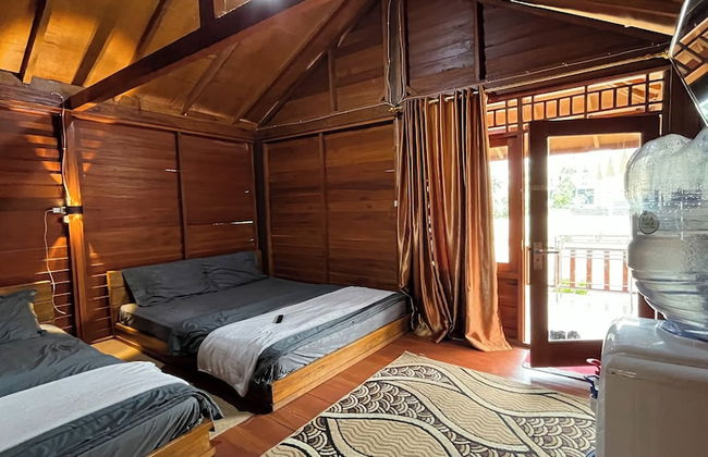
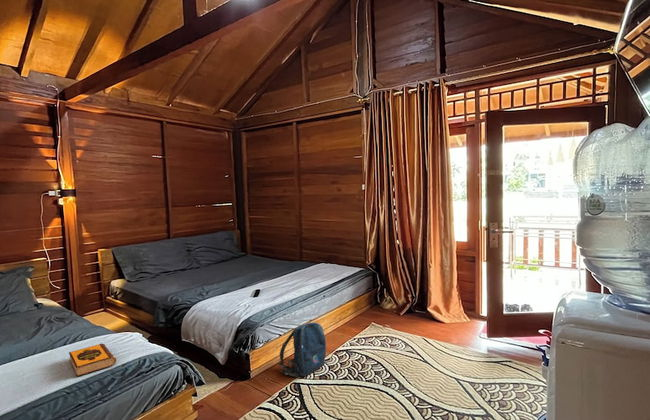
+ backpack [278,322,327,378]
+ hardback book [68,343,117,378]
